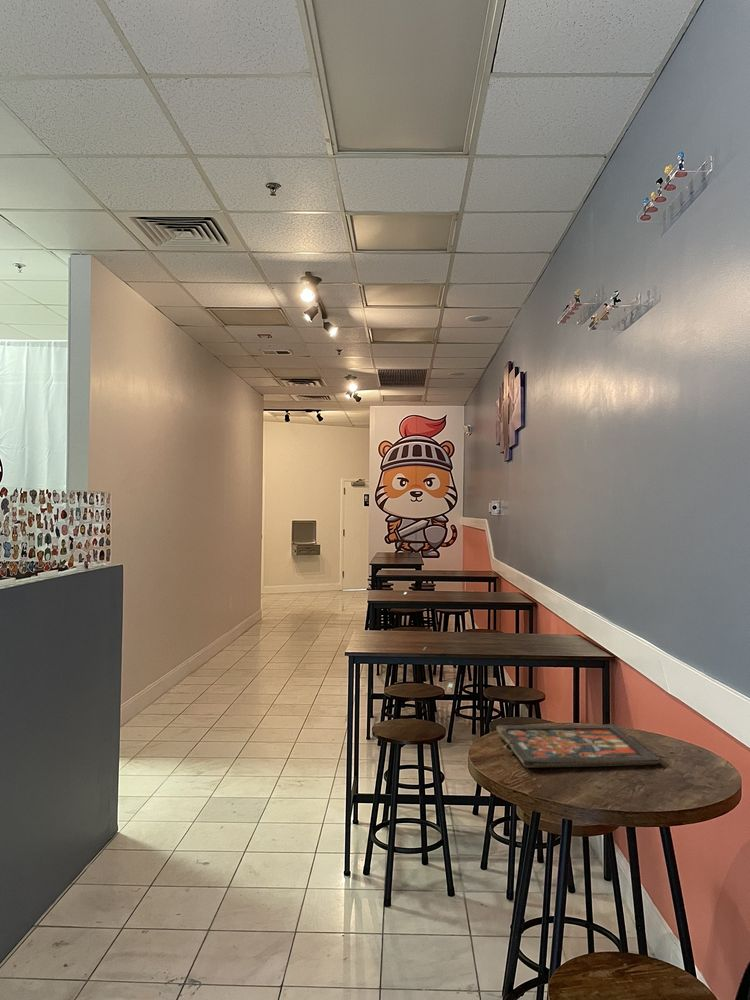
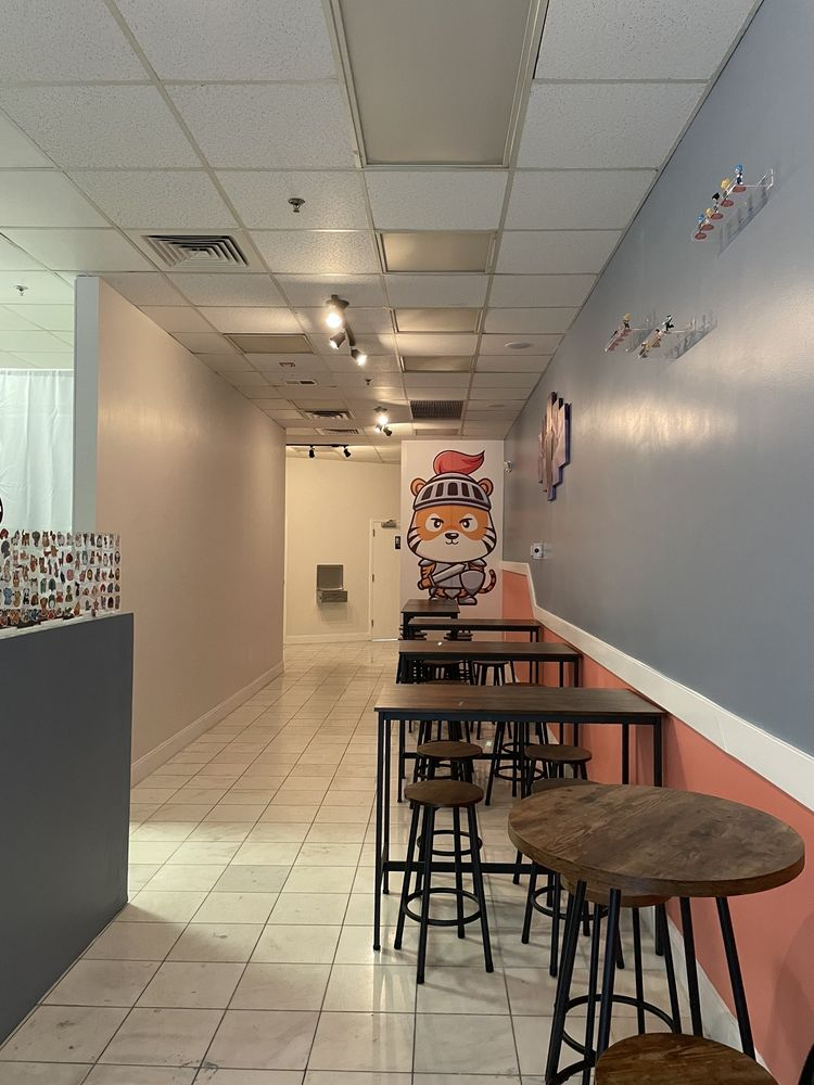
- board game [495,723,661,768]
